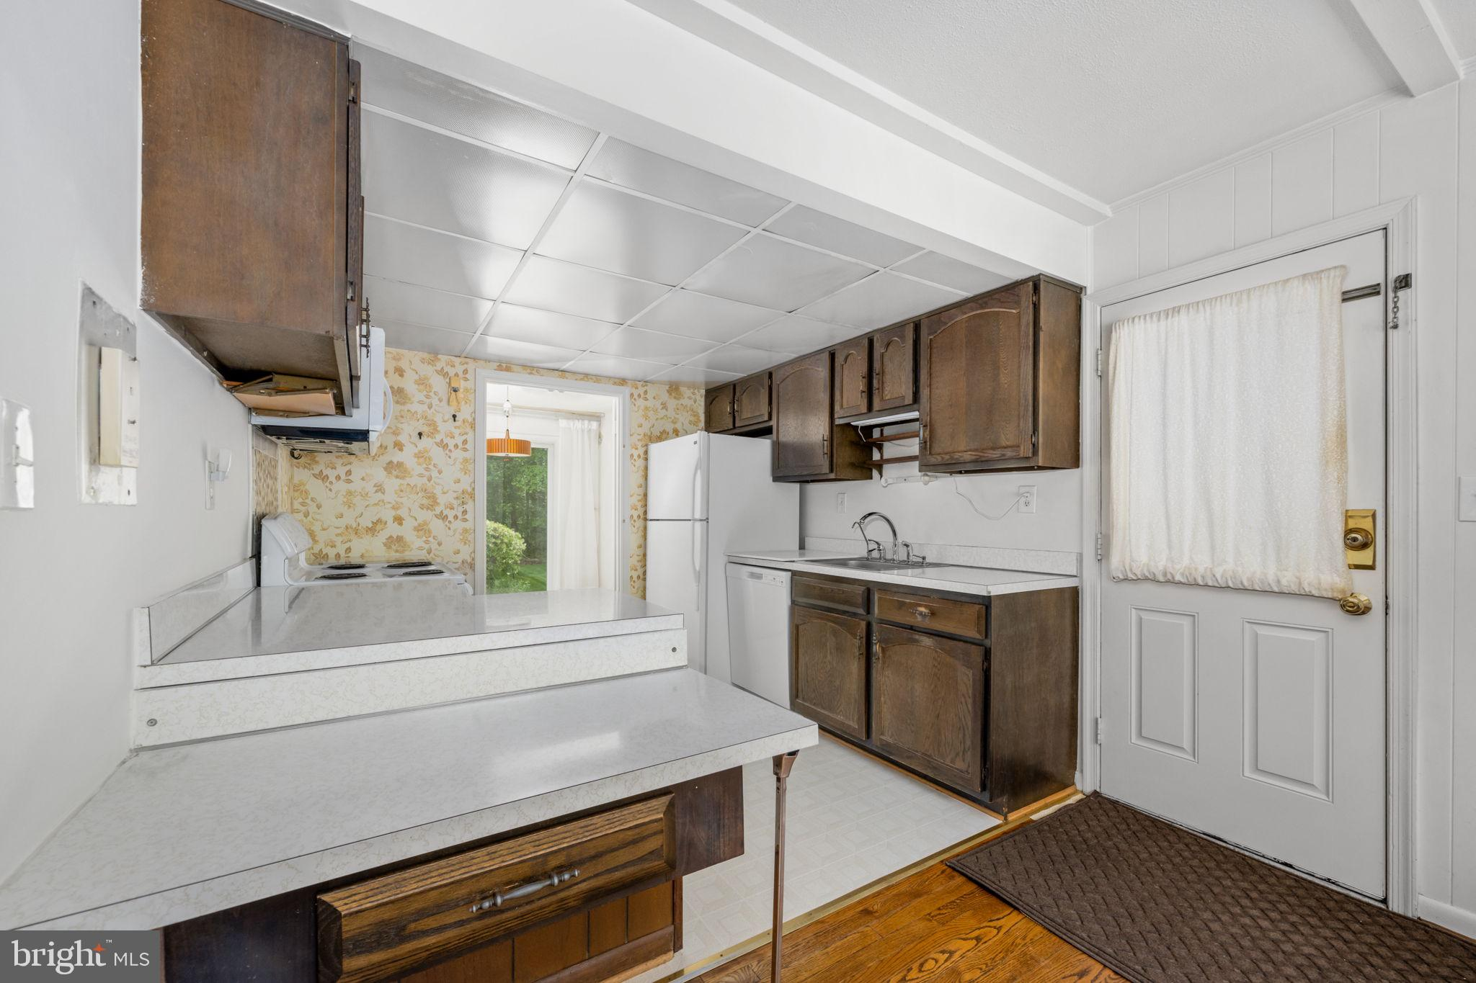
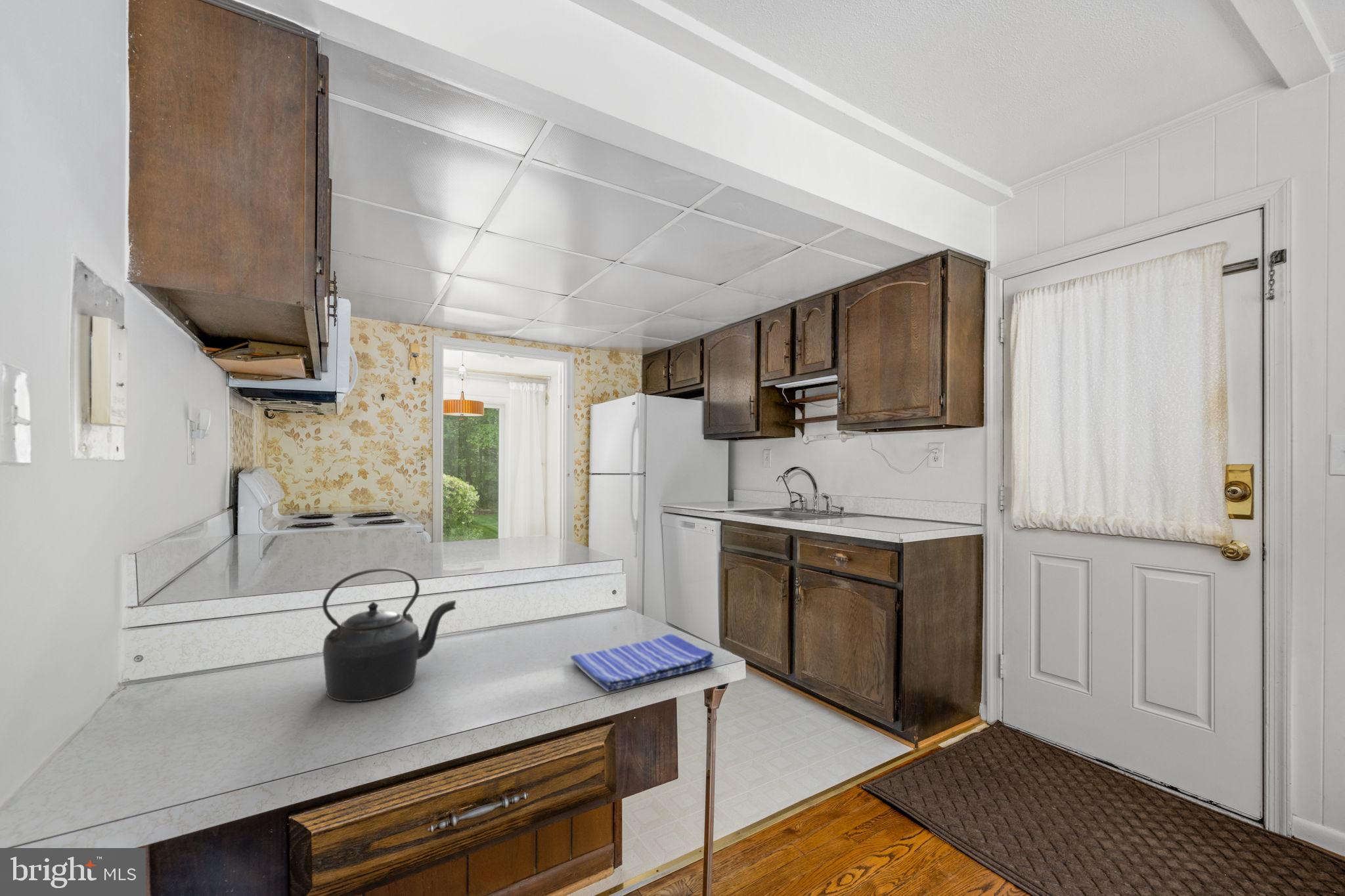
+ kettle [322,567,456,702]
+ dish towel [570,633,715,693]
